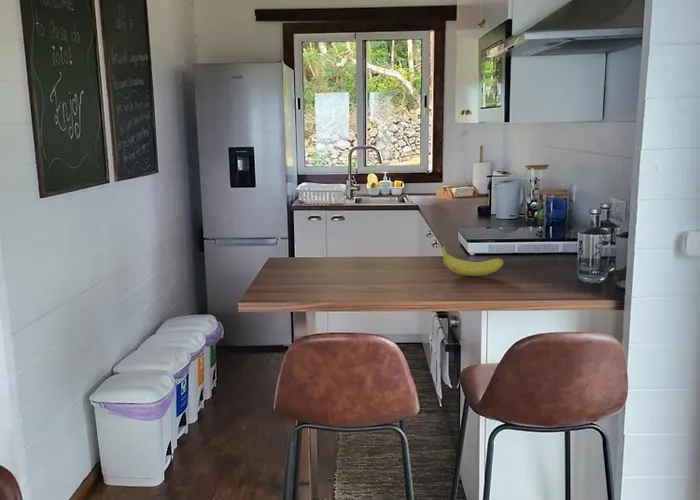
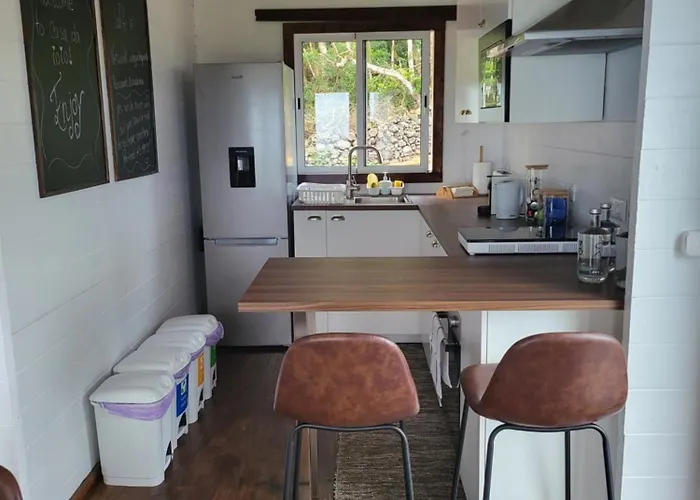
- fruit [440,244,505,277]
